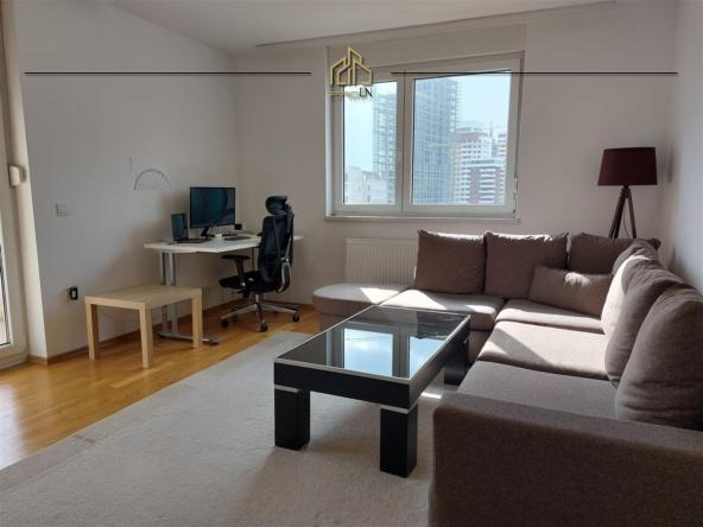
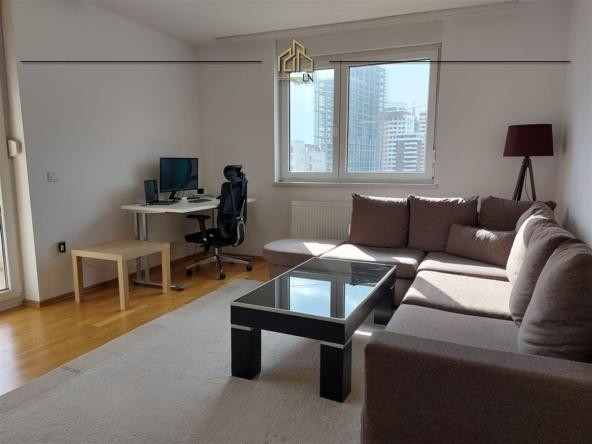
- wall art [128,157,171,191]
